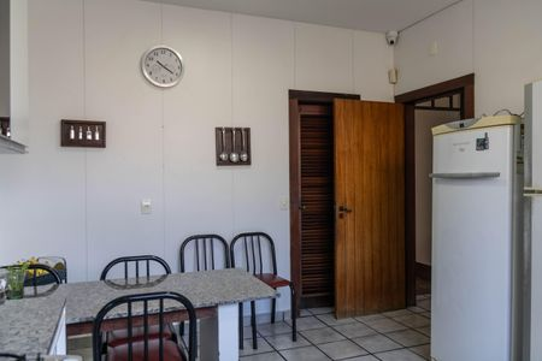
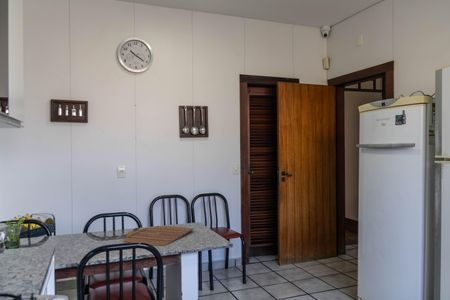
+ cutting board [123,225,194,247]
